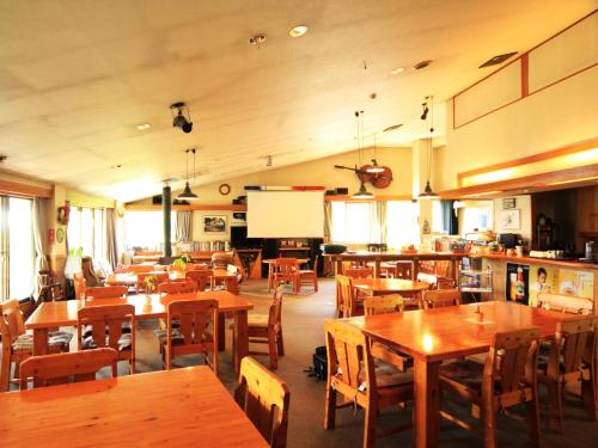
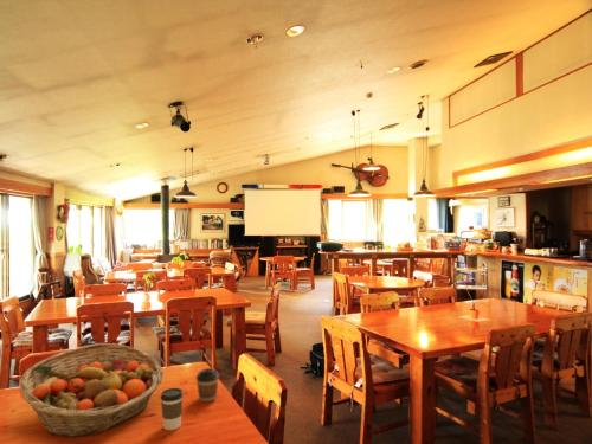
+ fruit basket [18,342,165,438]
+ coffee cup [160,387,185,431]
+ coffee cup [195,367,220,404]
